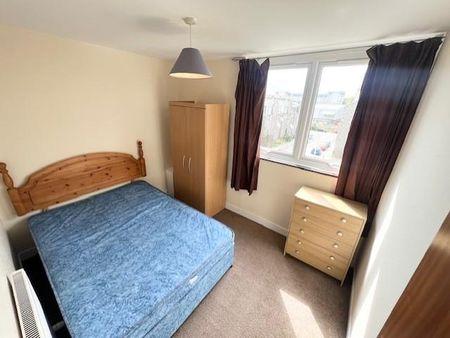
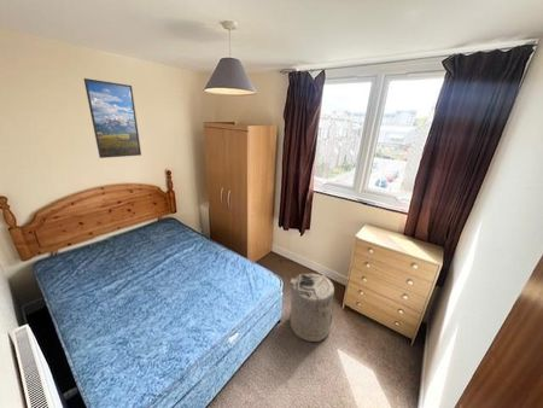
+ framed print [83,77,142,159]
+ laundry hamper [288,272,335,343]
